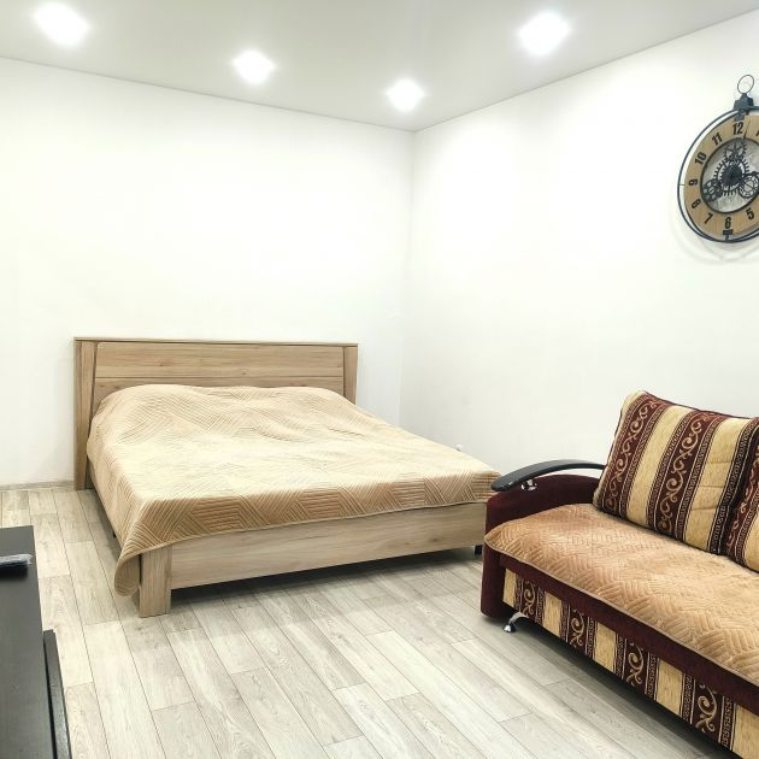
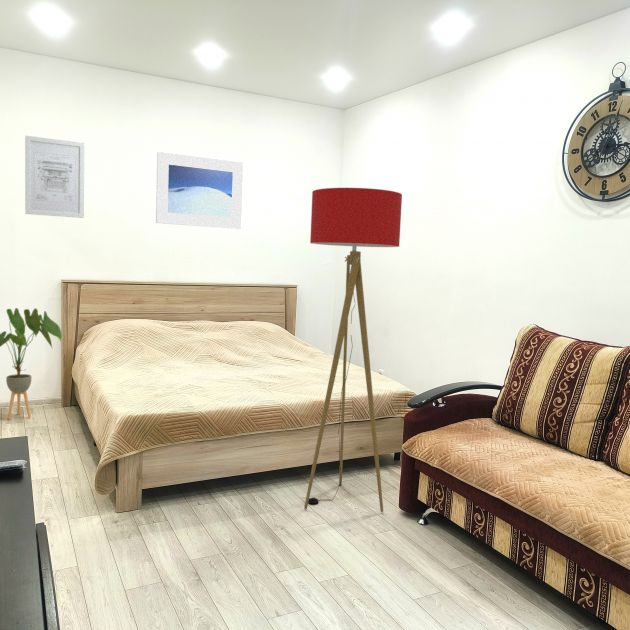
+ house plant [0,307,63,420]
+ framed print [155,151,244,230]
+ wall art [24,135,85,219]
+ floor lamp [303,187,403,513]
